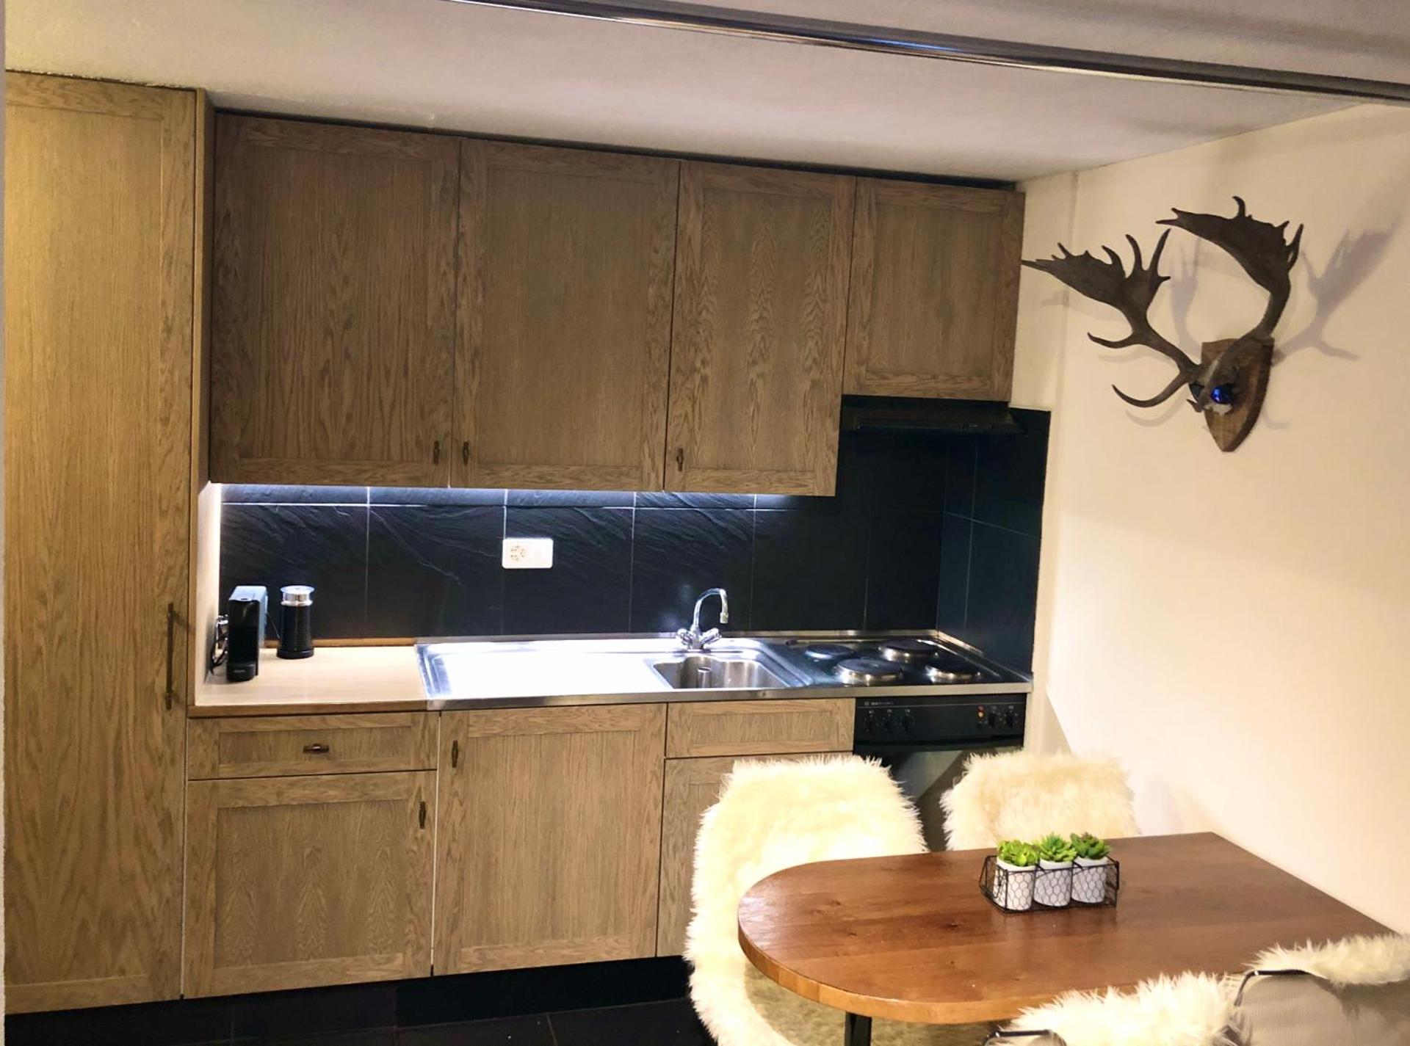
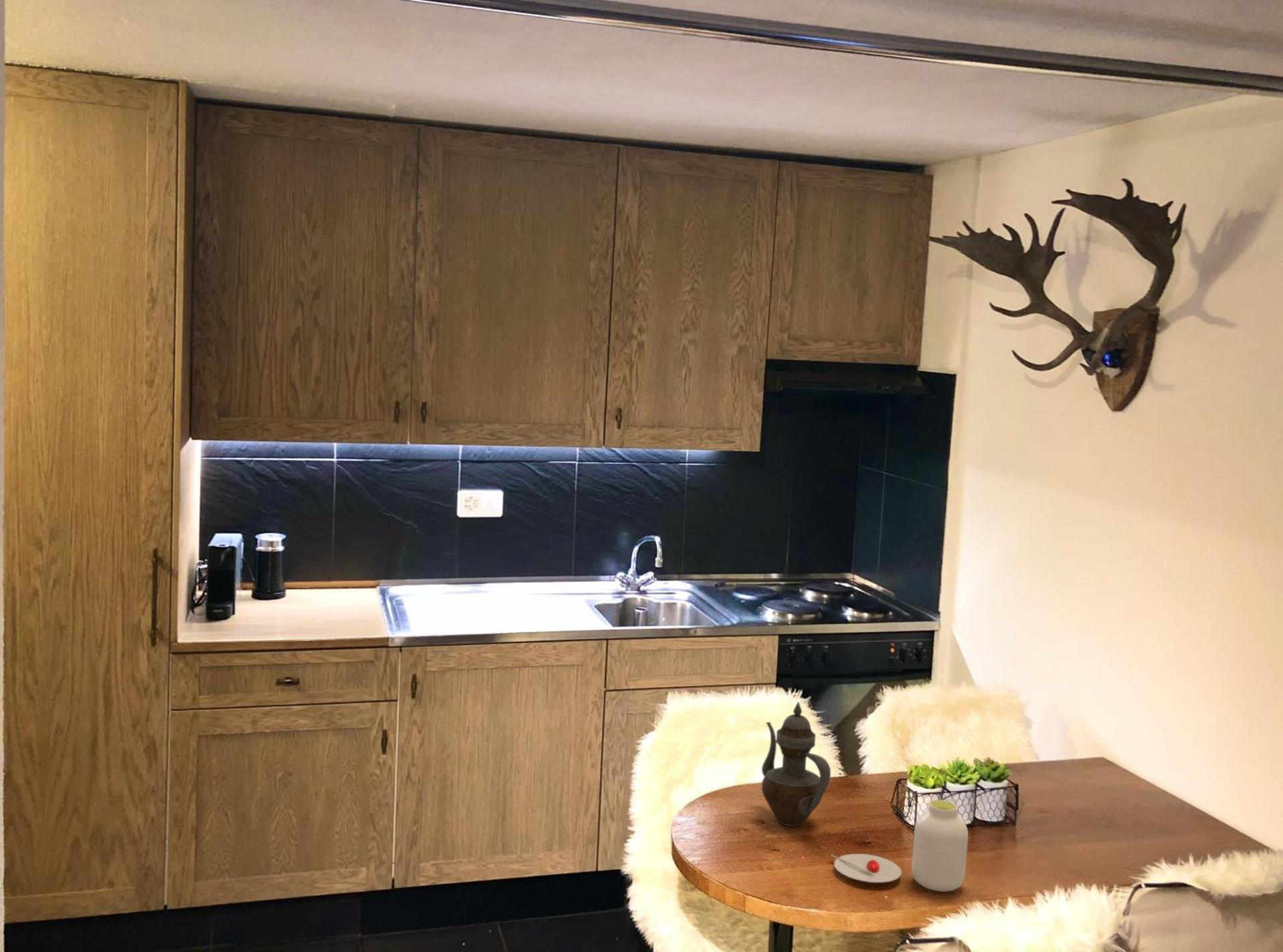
+ teapot [761,701,831,827]
+ jar [830,799,969,893]
